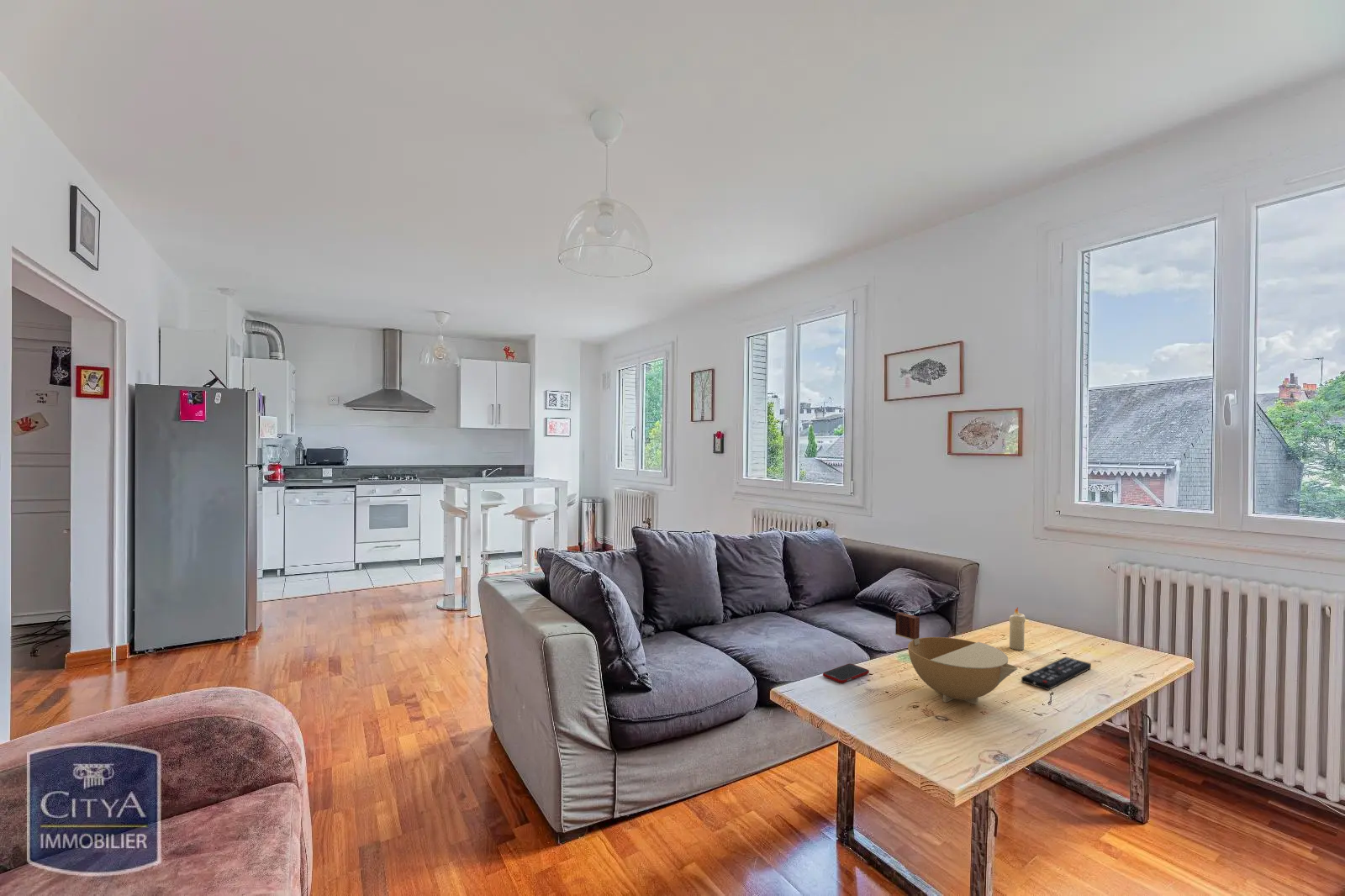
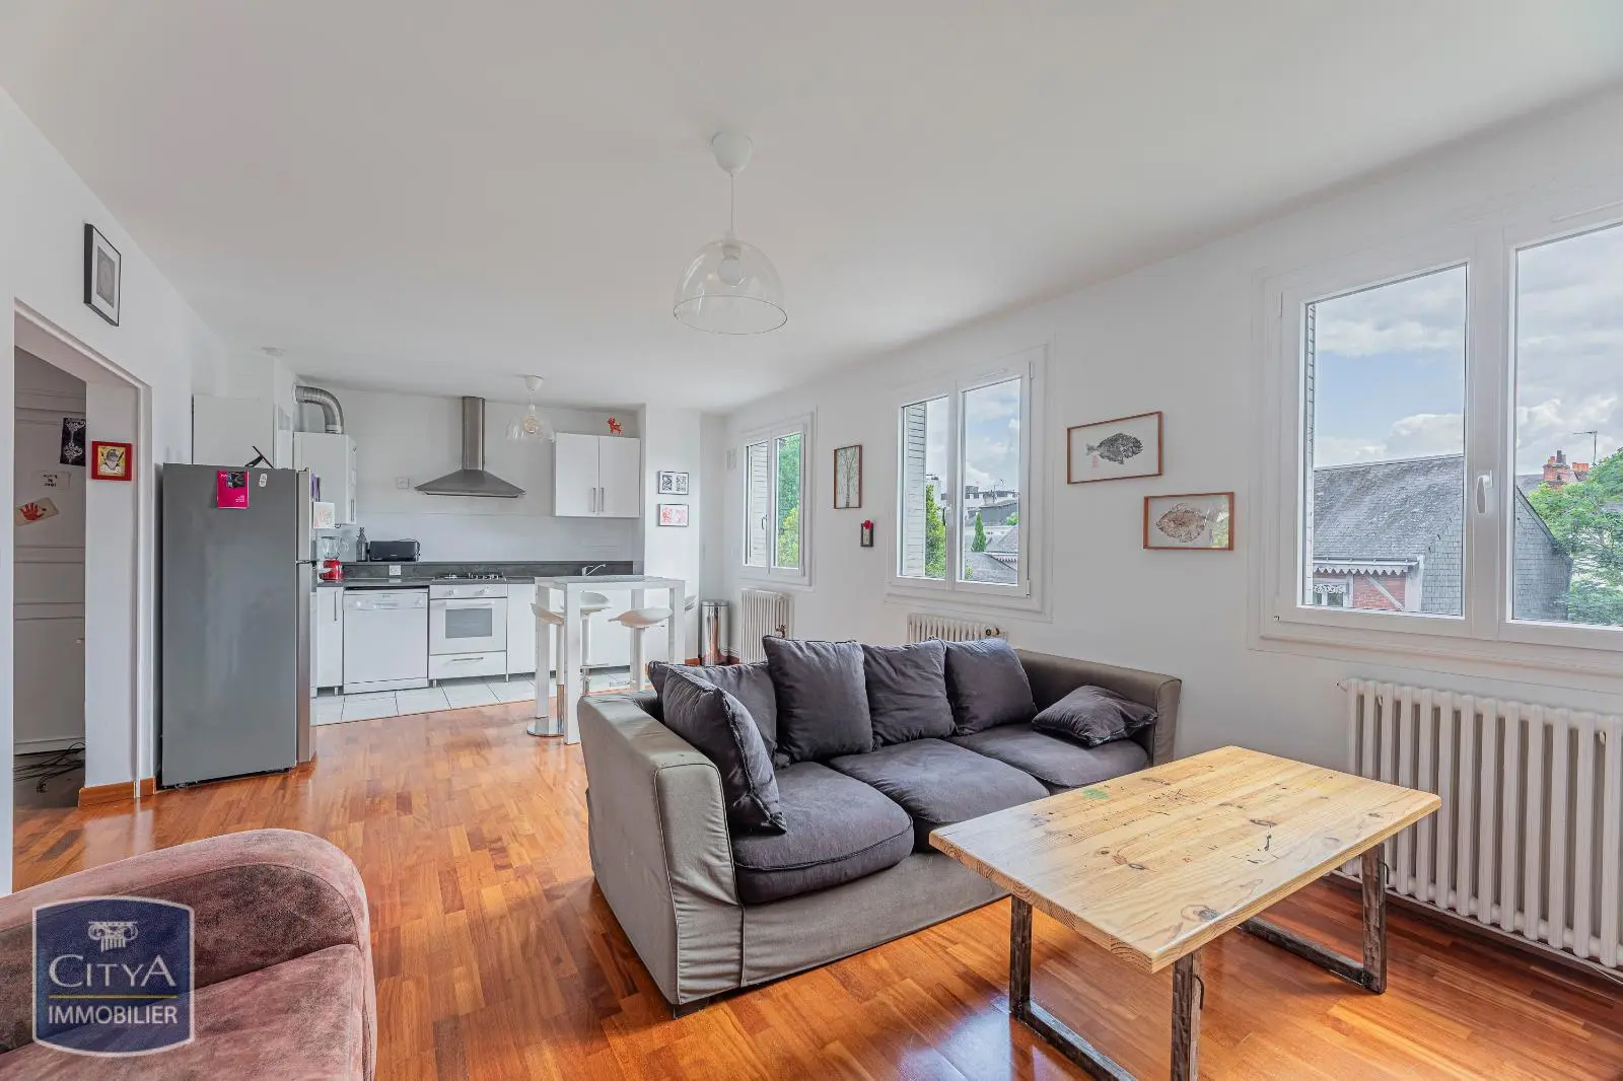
- cell phone [822,663,870,684]
- bowl [894,611,1018,705]
- remote control [1021,656,1092,691]
- candle [1008,607,1026,651]
